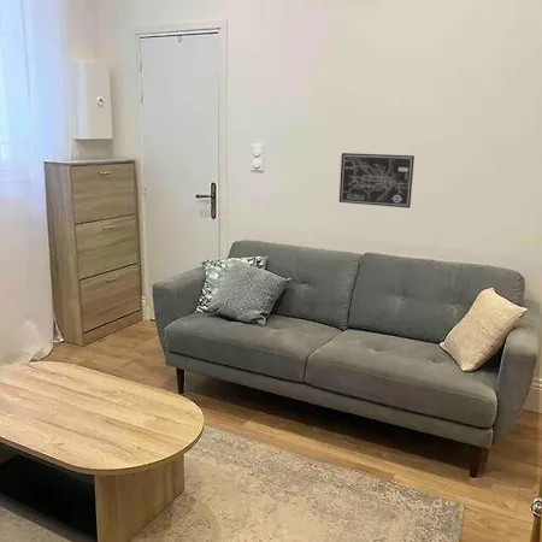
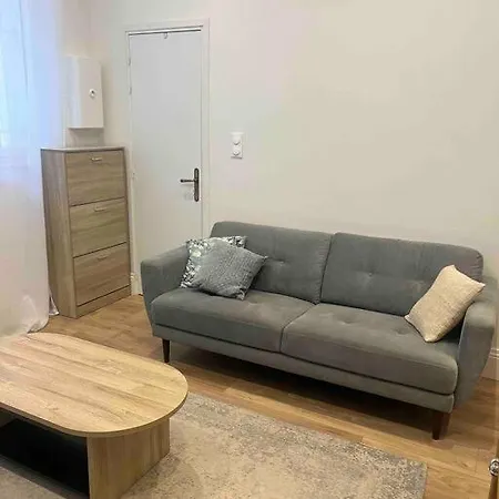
- wall art [338,152,416,208]
